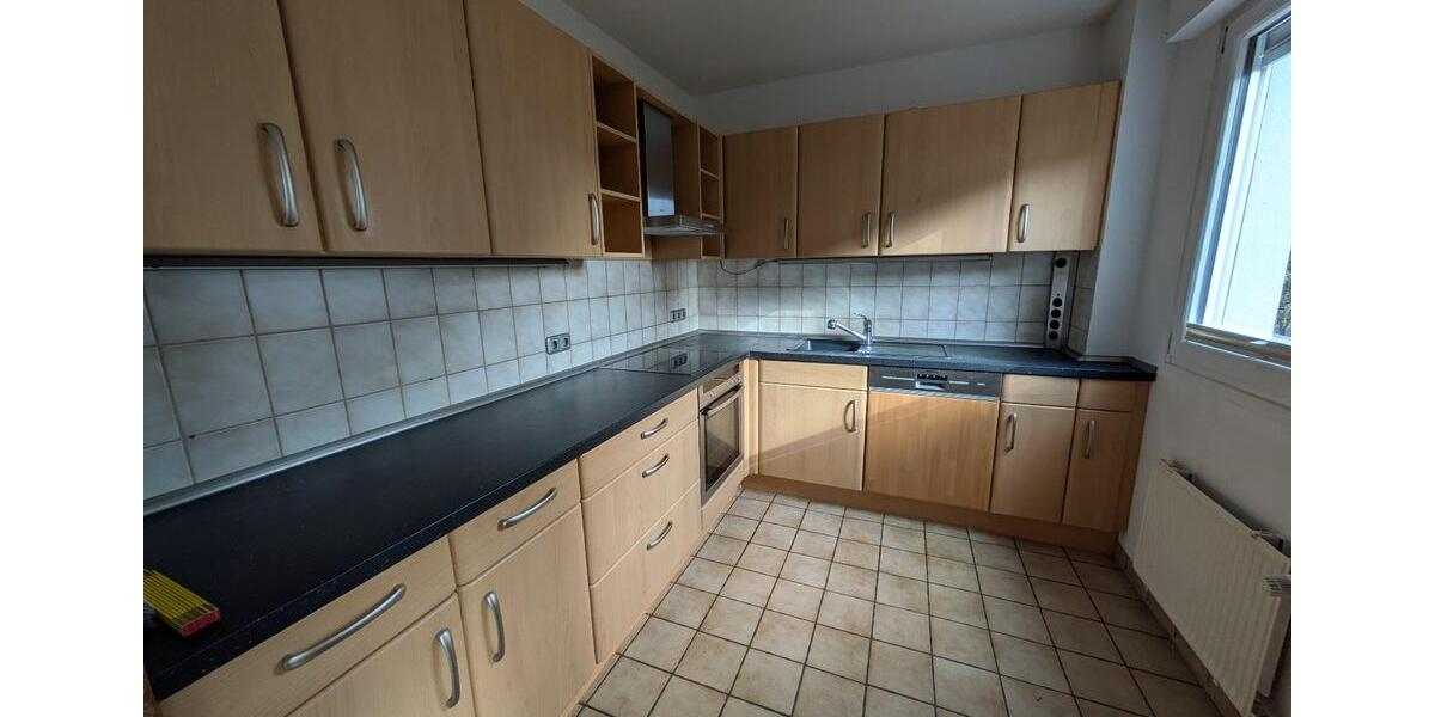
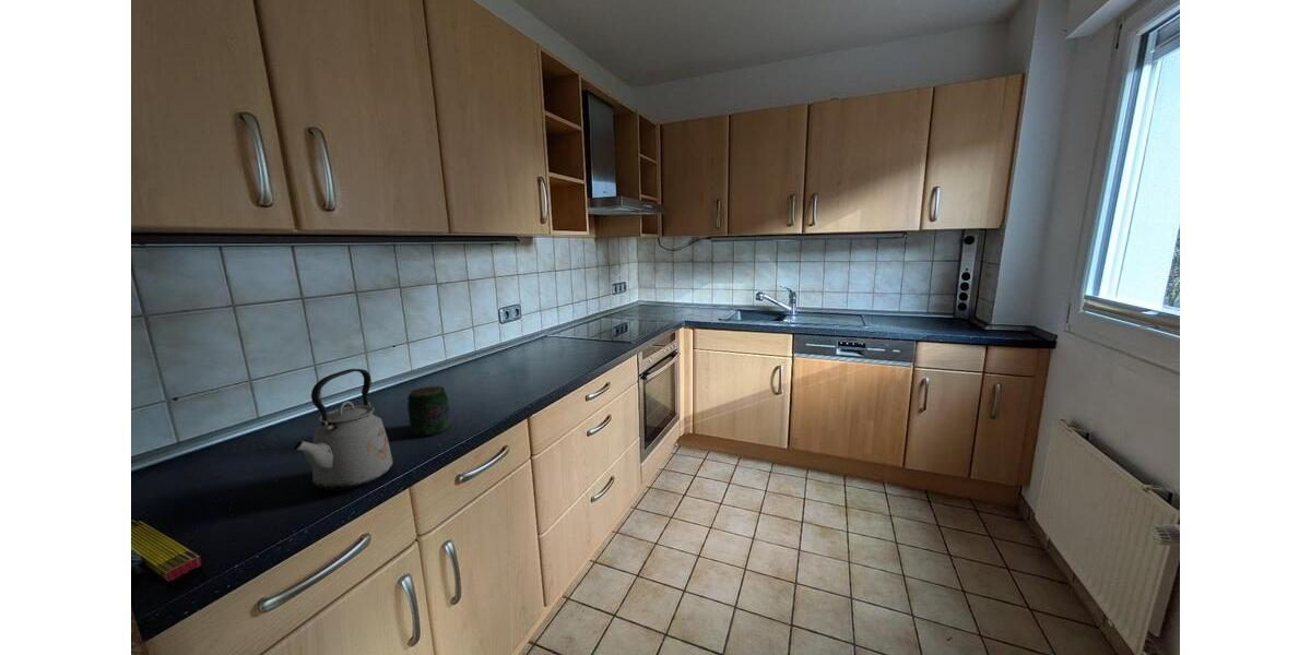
+ kettle [292,368,393,491]
+ jar [406,385,452,437]
